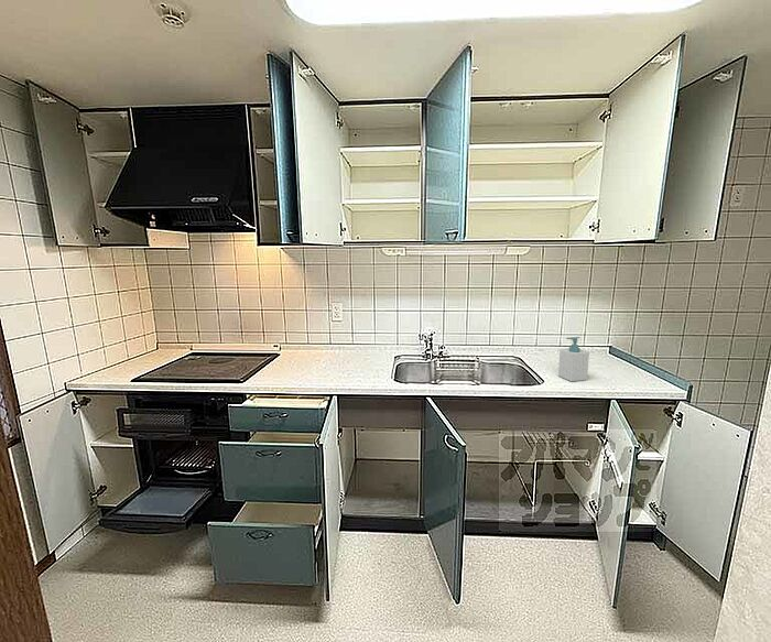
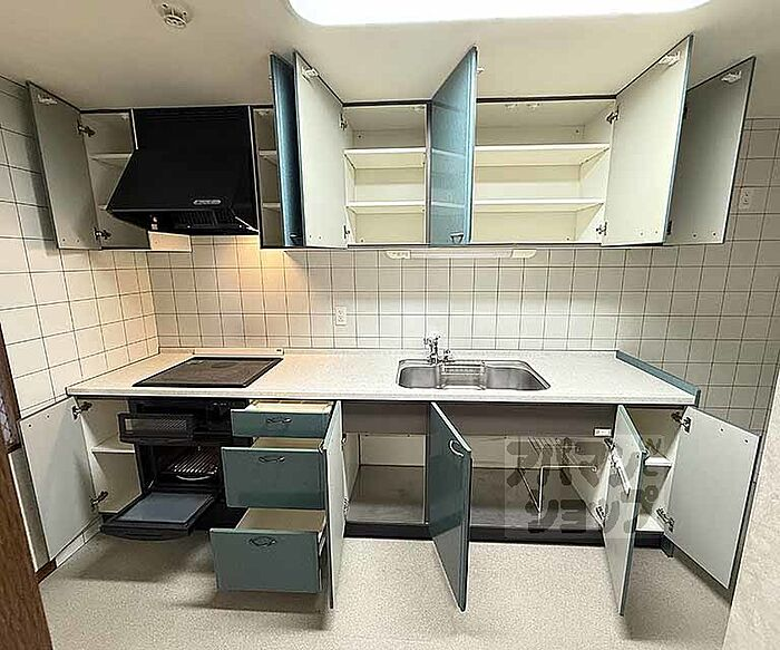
- soap bottle [557,336,590,382]
